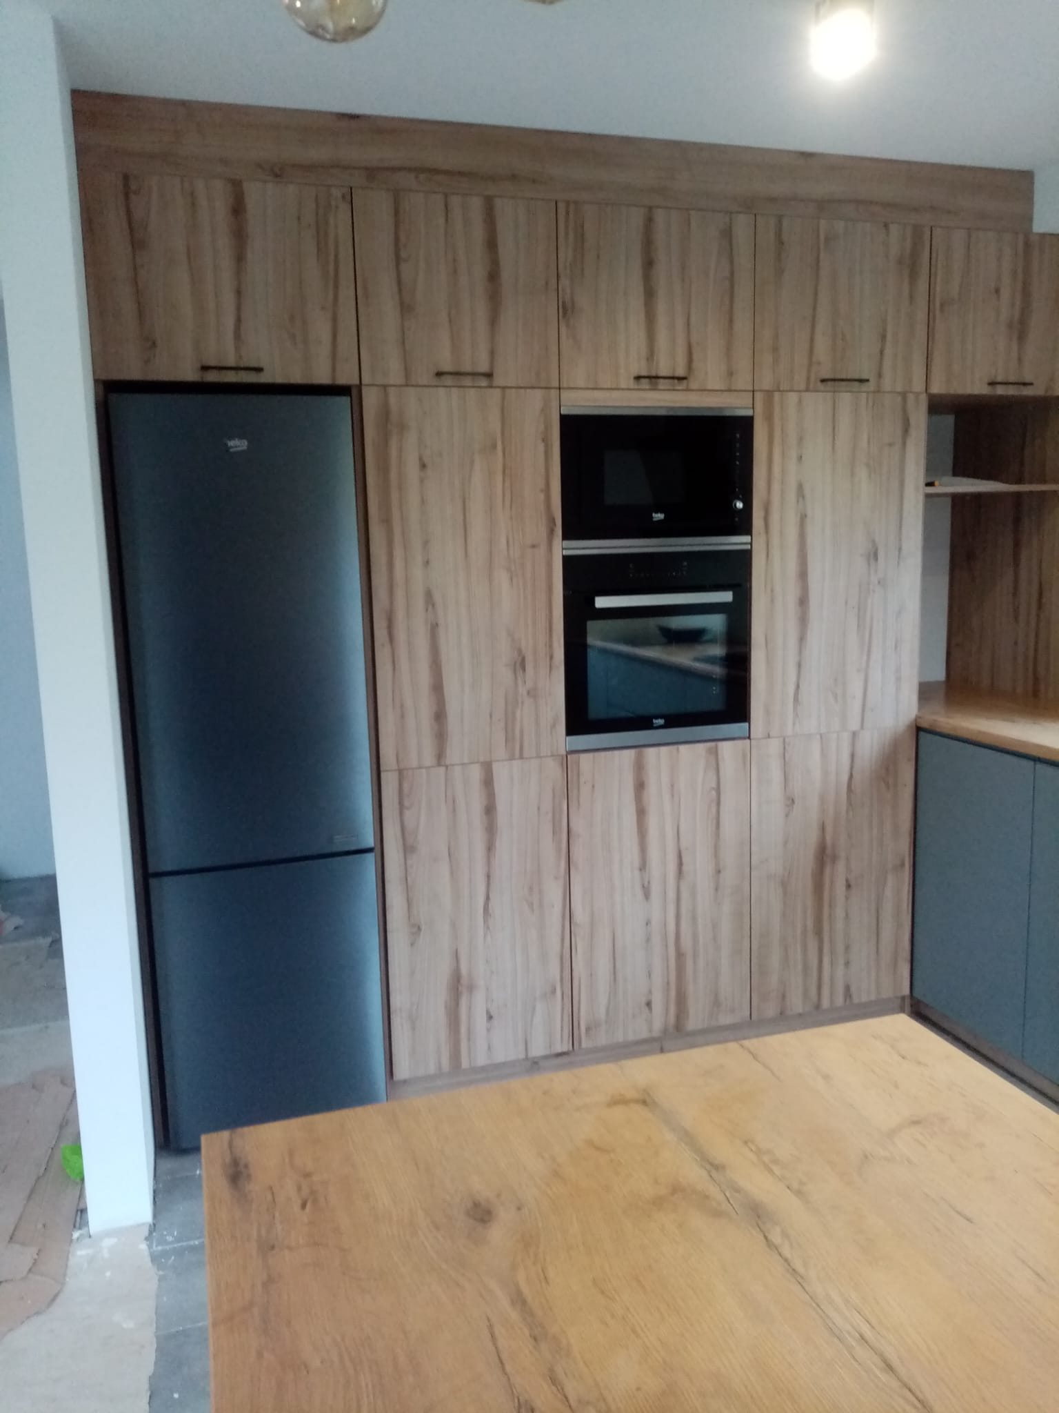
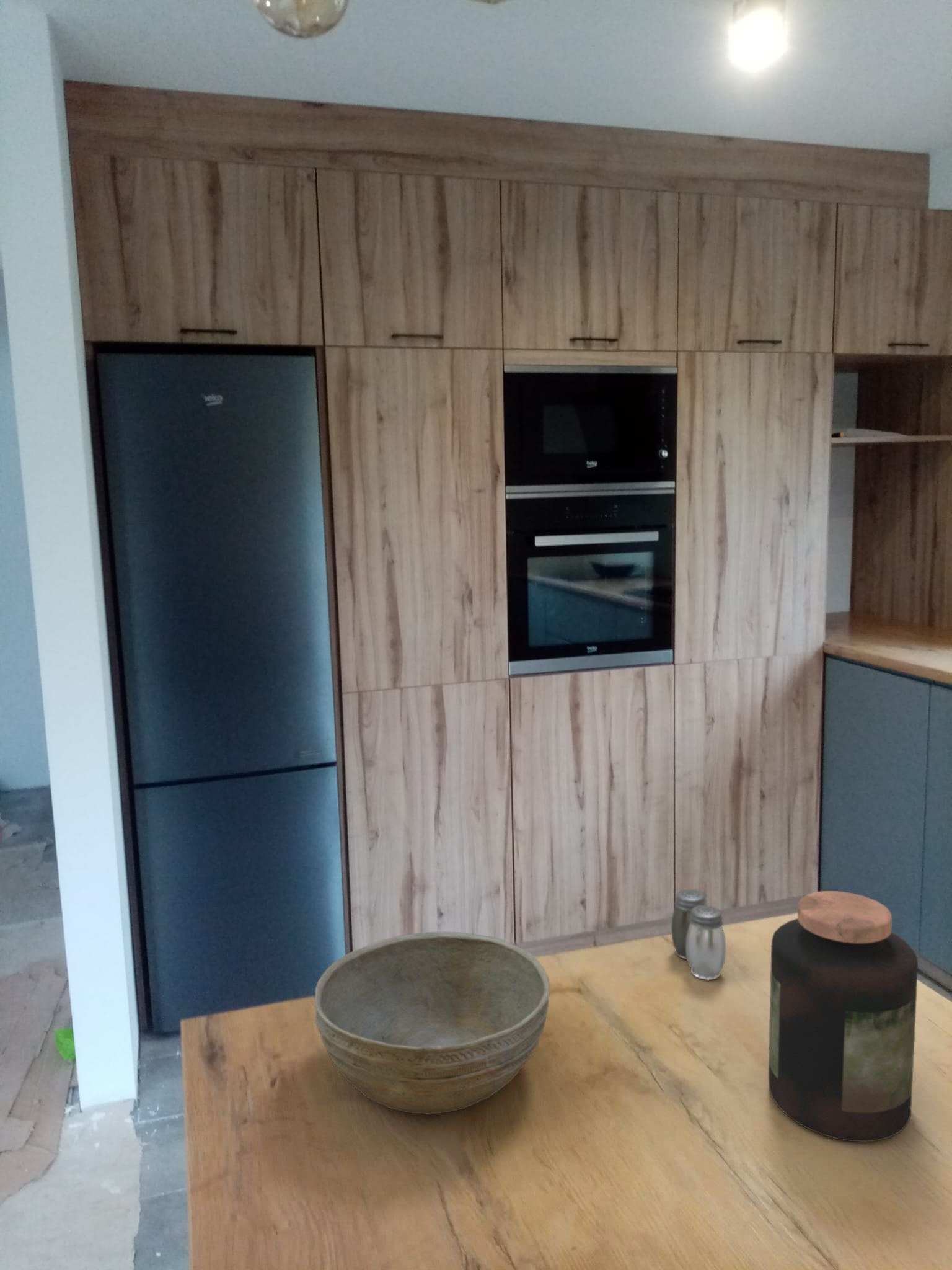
+ bowl [314,931,550,1114]
+ jar [768,890,919,1143]
+ salt and pepper shaker [671,889,726,980]
